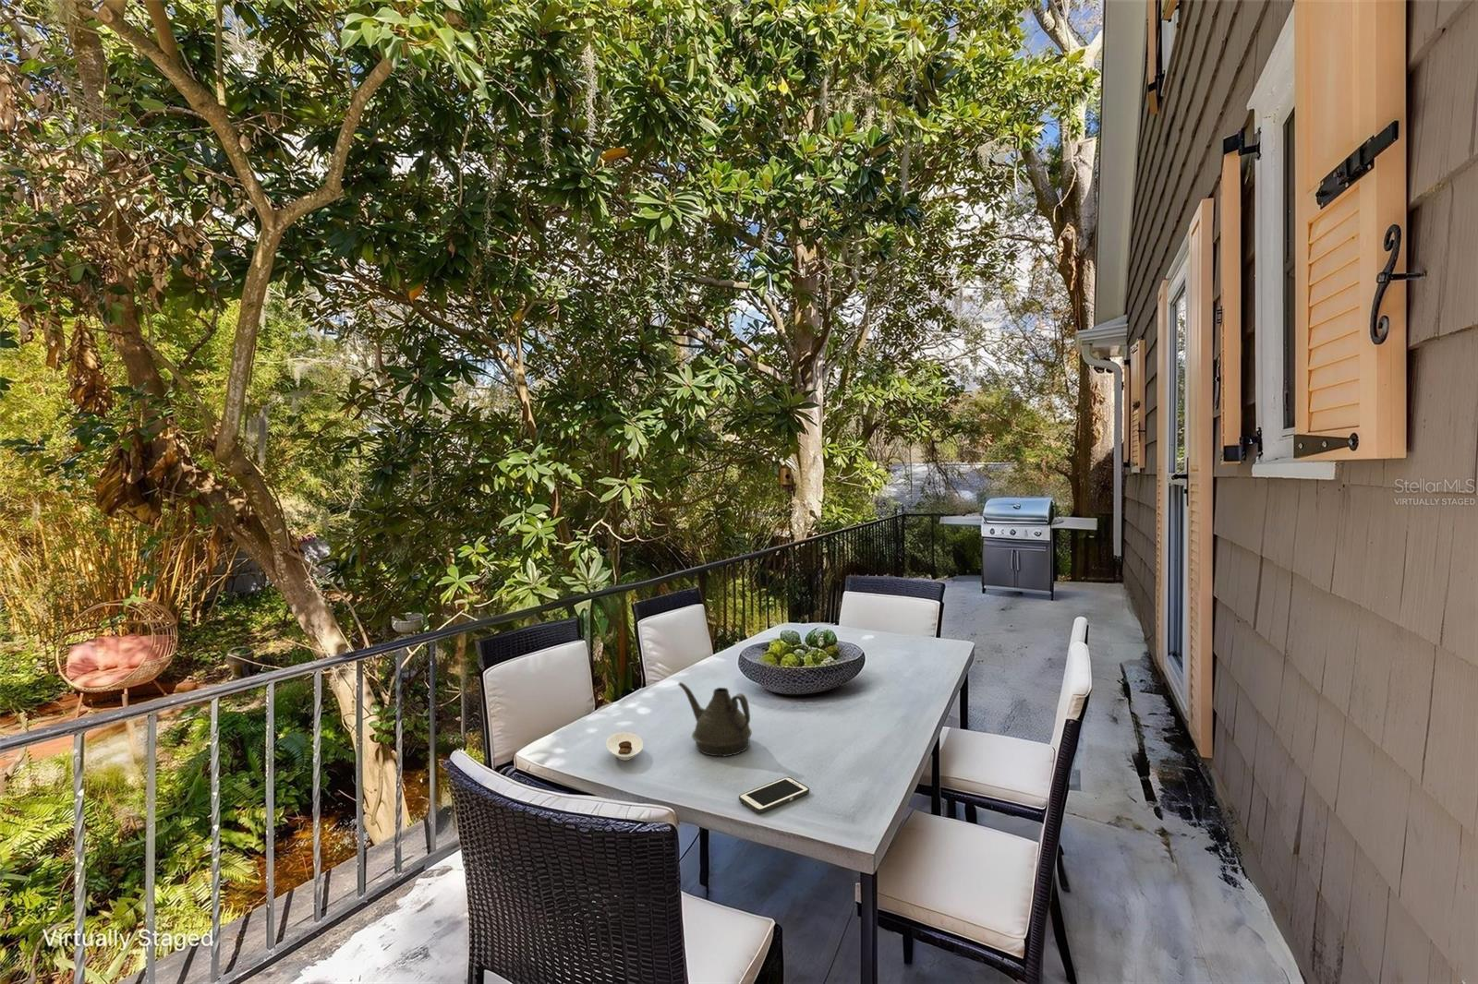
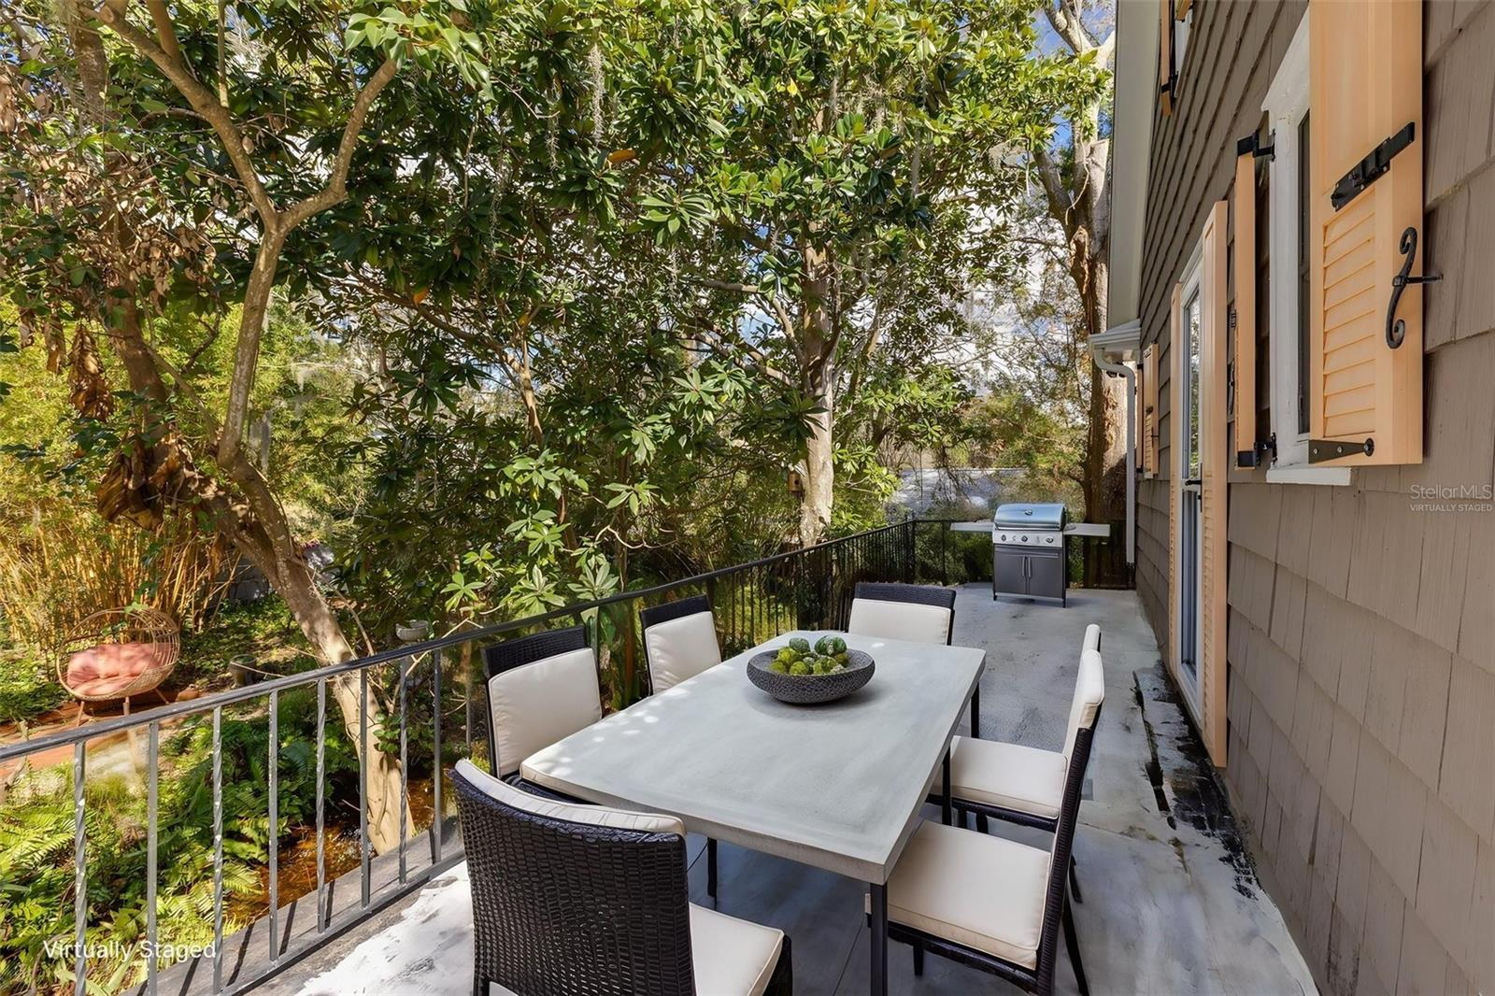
- saucer [605,733,644,761]
- teapot [678,681,753,757]
- cell phone [738,776,810,814]
